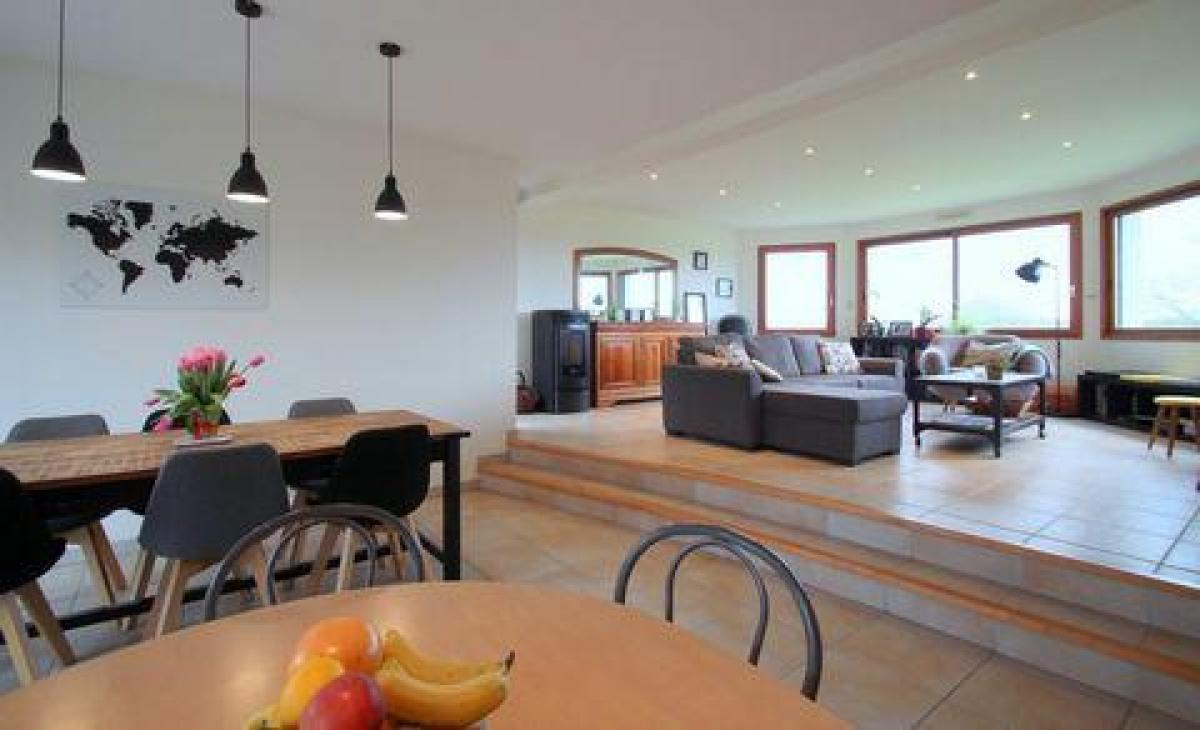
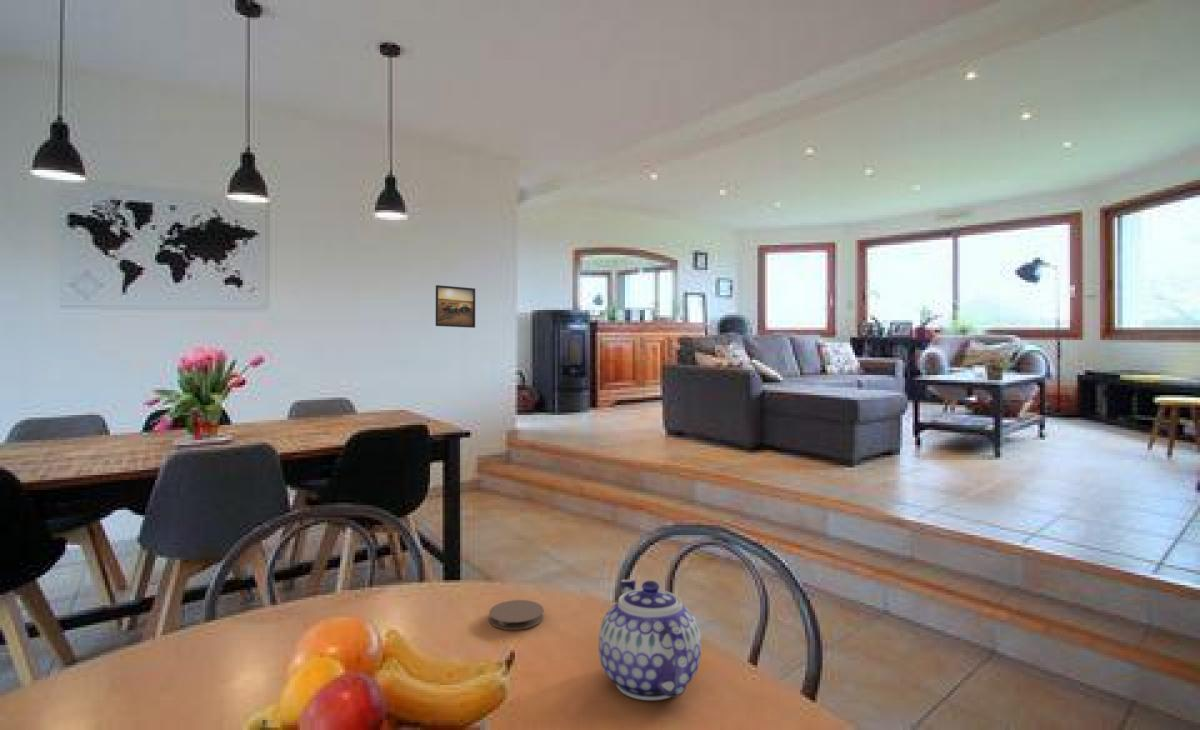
+ teapot [598,579,702,701]
+ coaster [488,599,545,631]
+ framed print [435,284,476,329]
